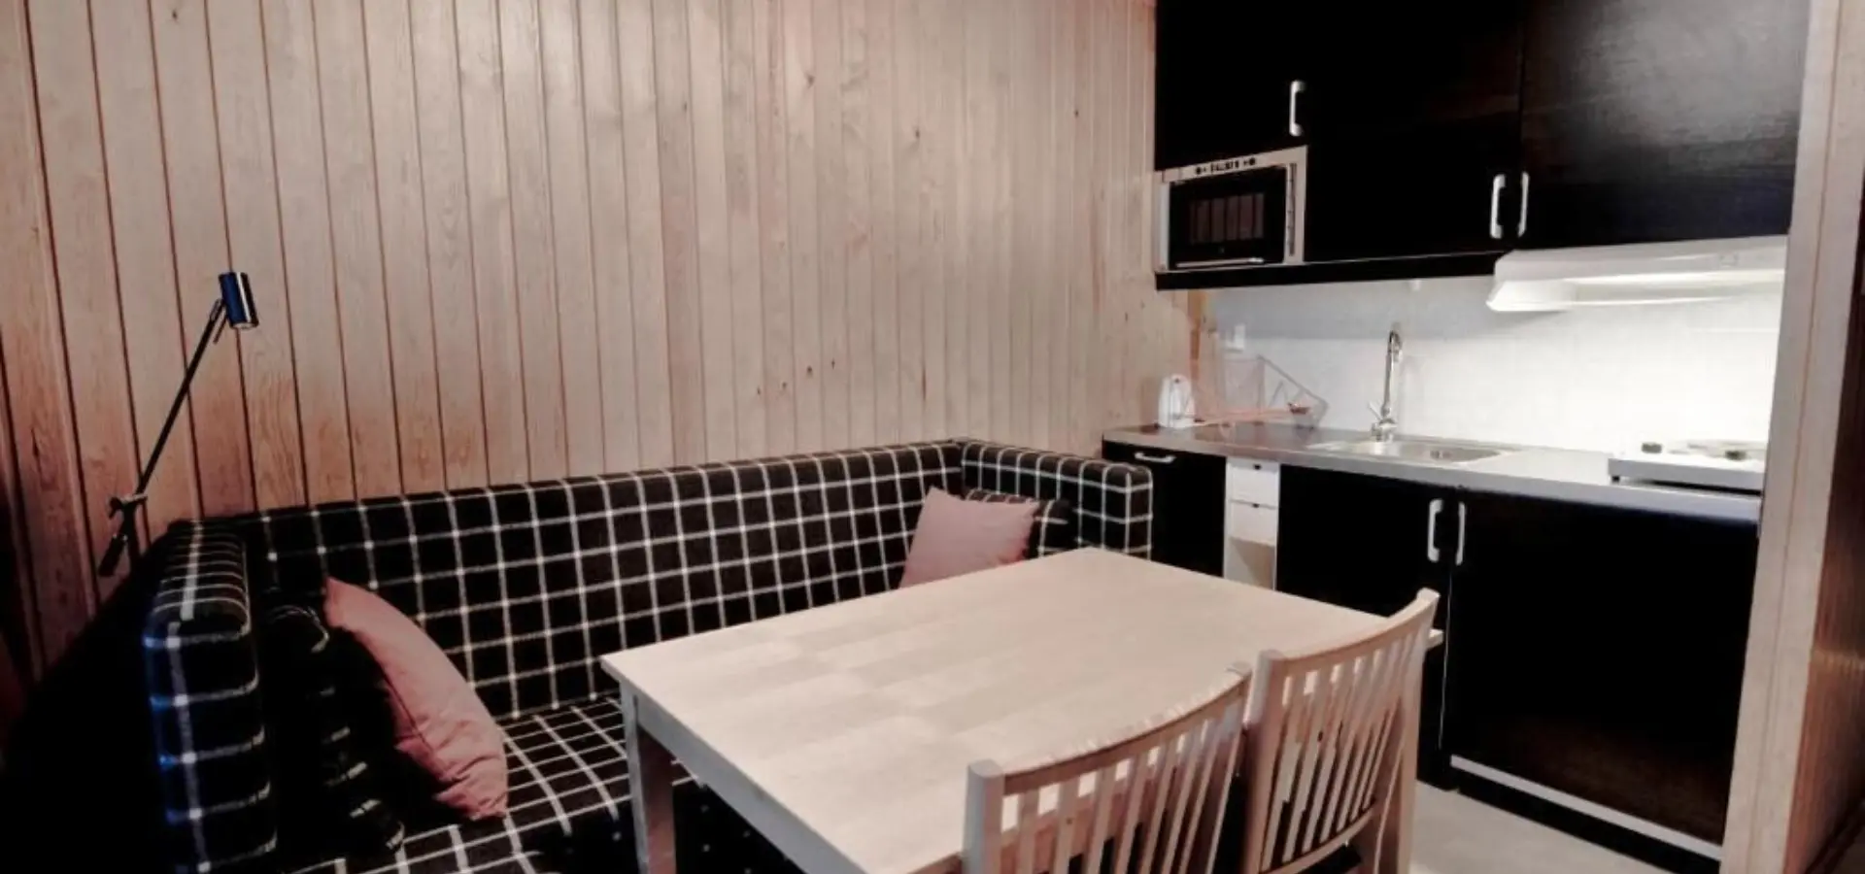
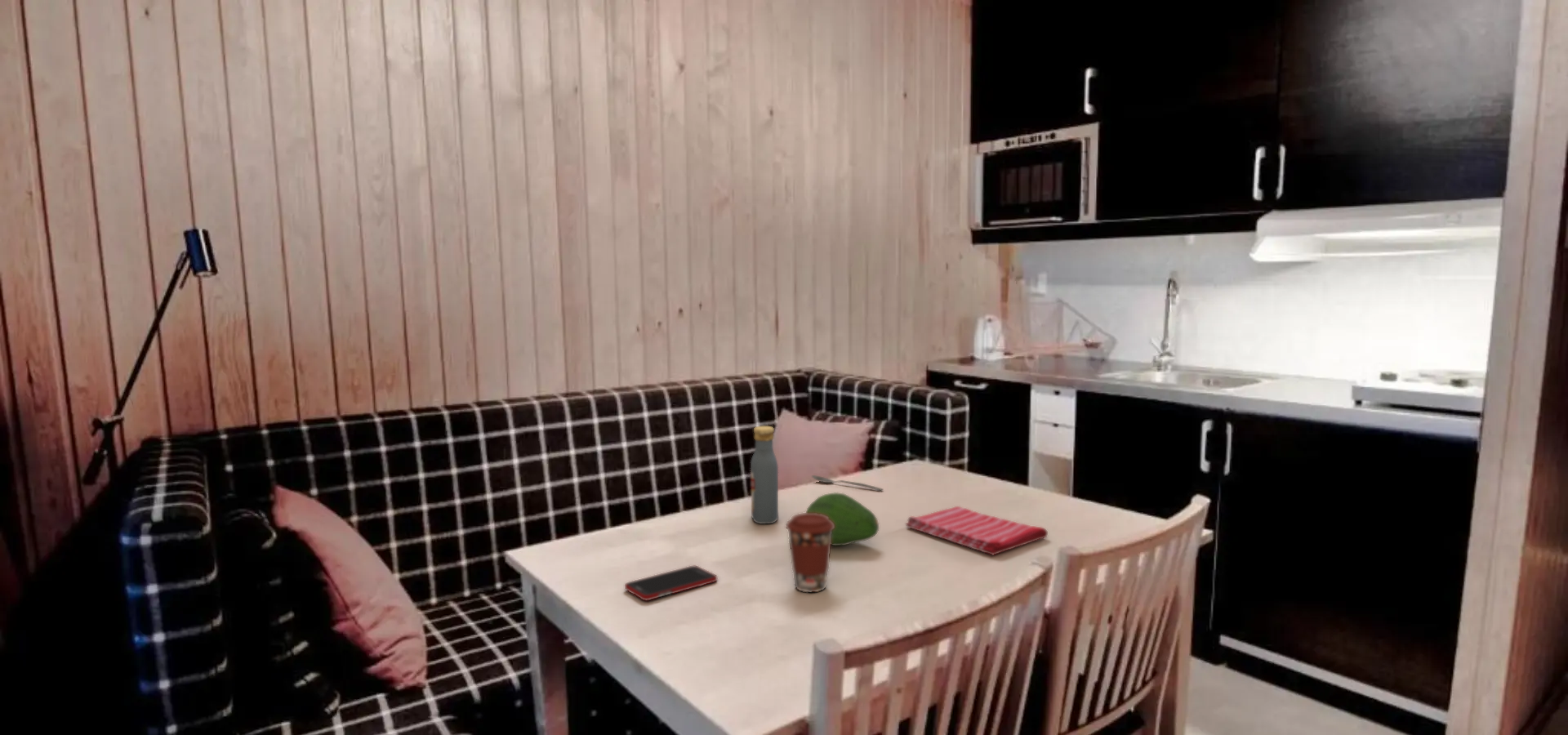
+ dish towel [905,506,1049,556]
+ cell phone [624,565,719,601]
+ coffee cup [785,512,835,593]
+ spoon [811,474,884,492]
+ vodka [750,425,779,524]
+ fruit [805,492,880,546]
